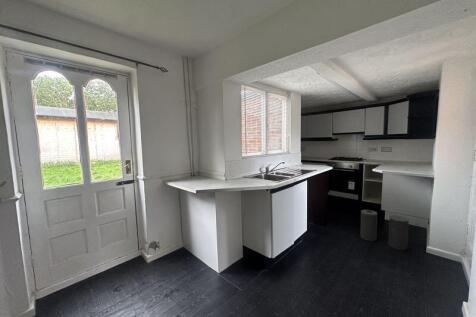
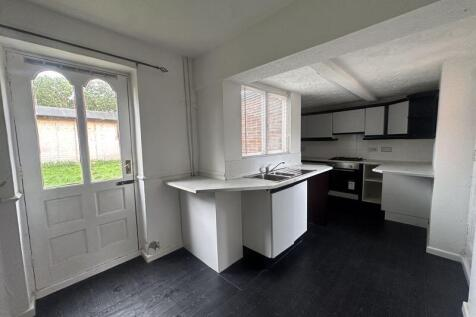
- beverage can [359,209,410,251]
